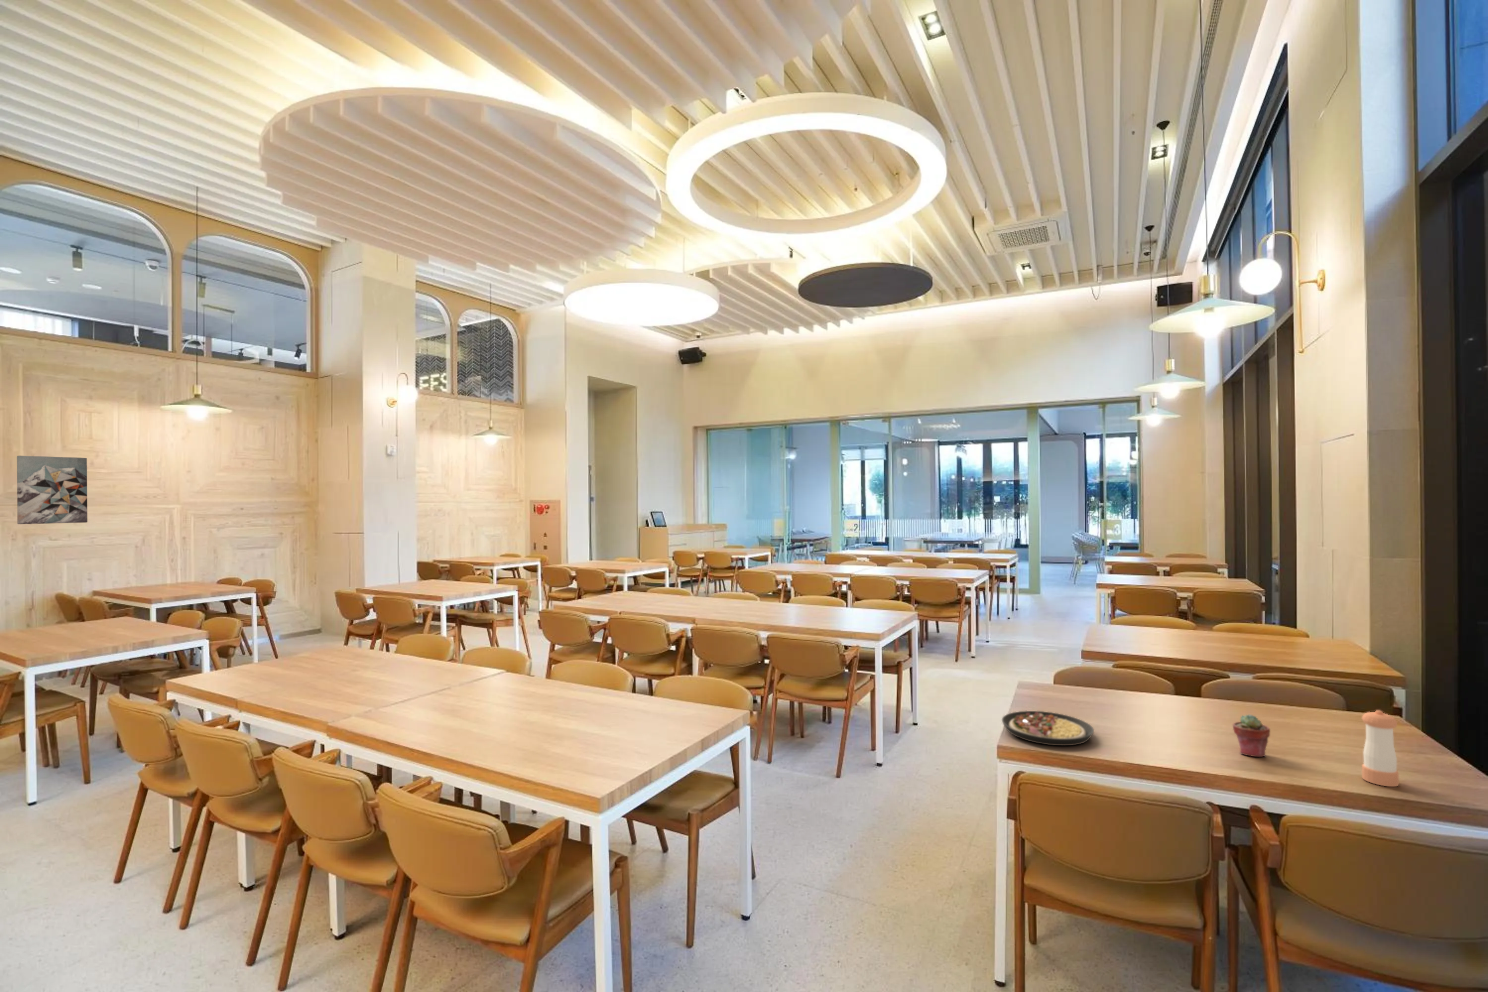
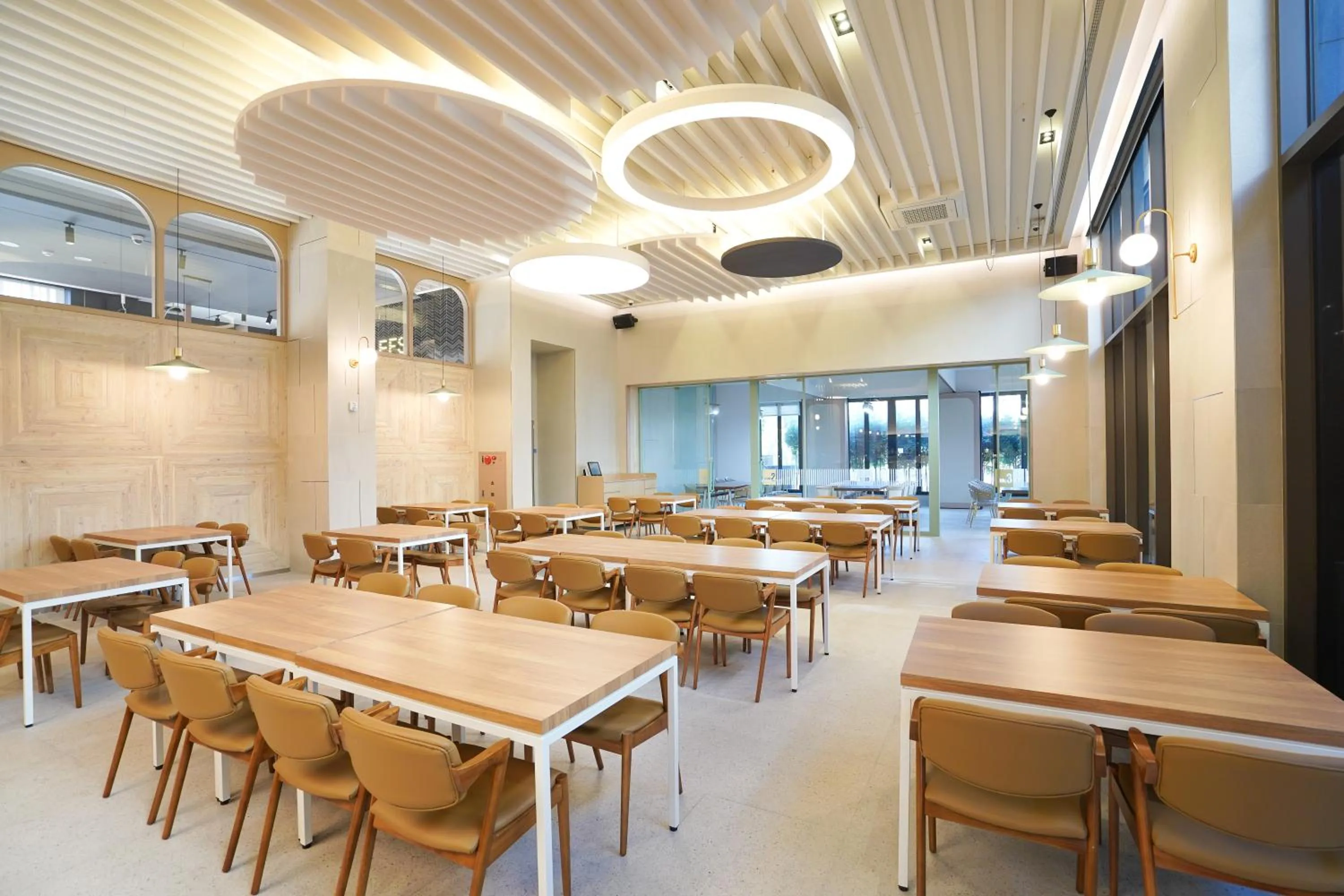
- pepper shaker [1362,710,1399,787]
- wall art [17,455,87,525]
- potted succulent [1232,714,1271,757]
- plate [1002,711,1095,746]
